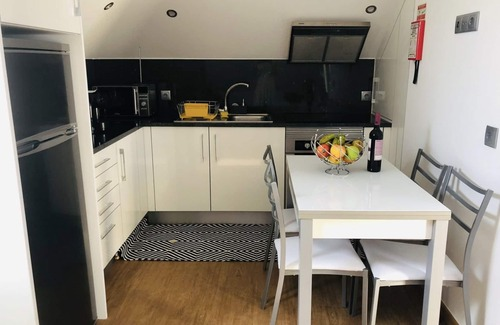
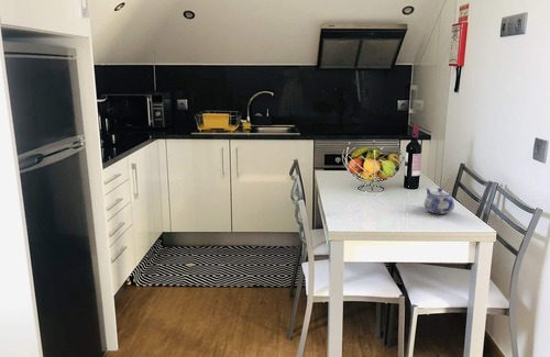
+ teapot [424,187,455,215]
